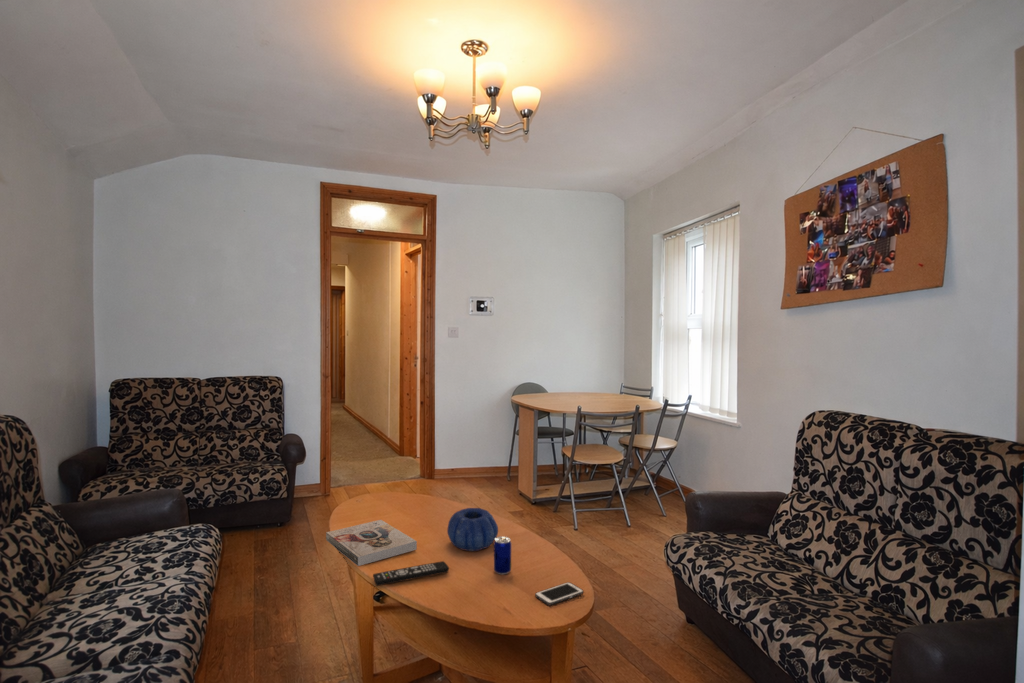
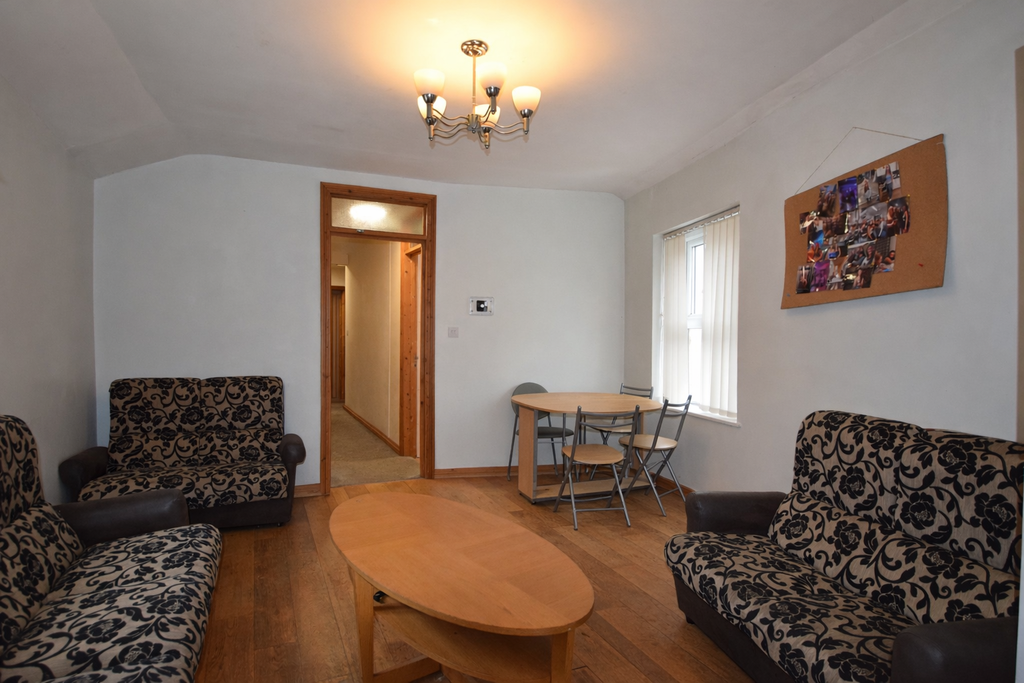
- beer can [493,535,512,576]
- book [325,519,418,567]
- cell phone [534,581,585,606]
- remote control [372,560,450,587]
- decorative bowl [446,507,499,552]
